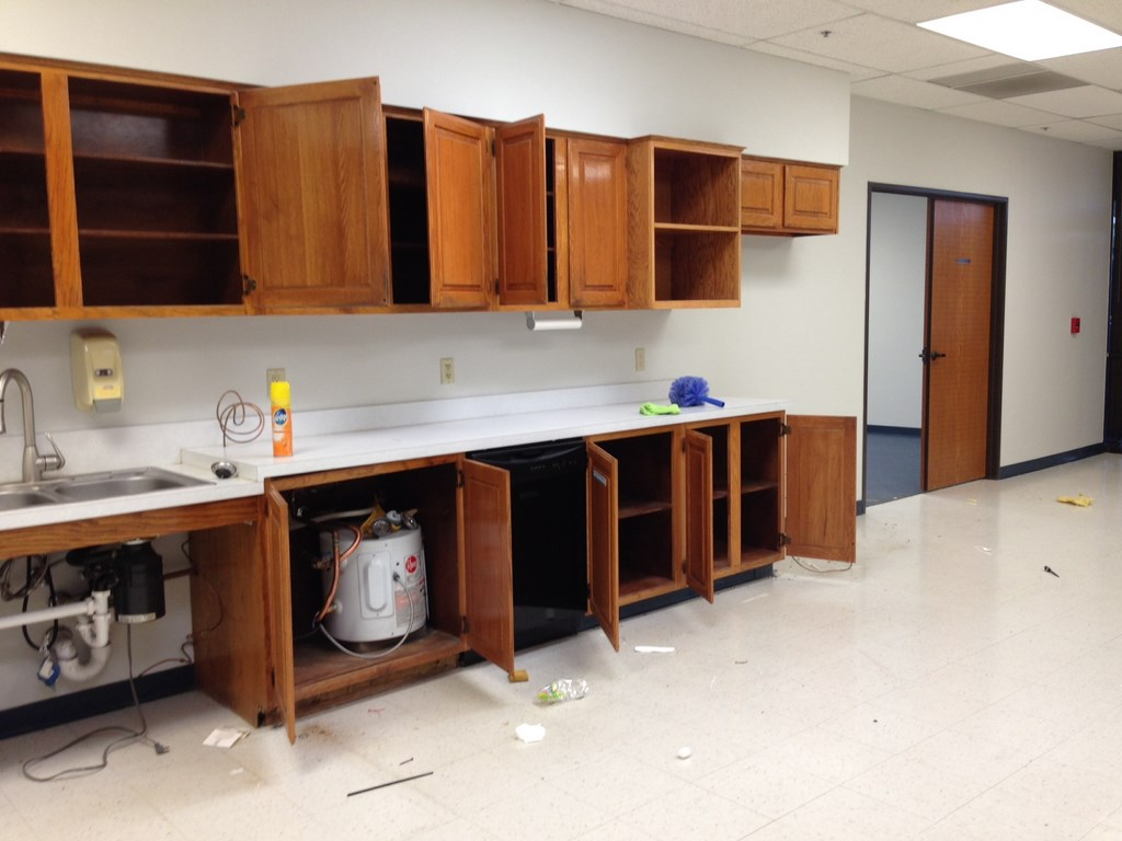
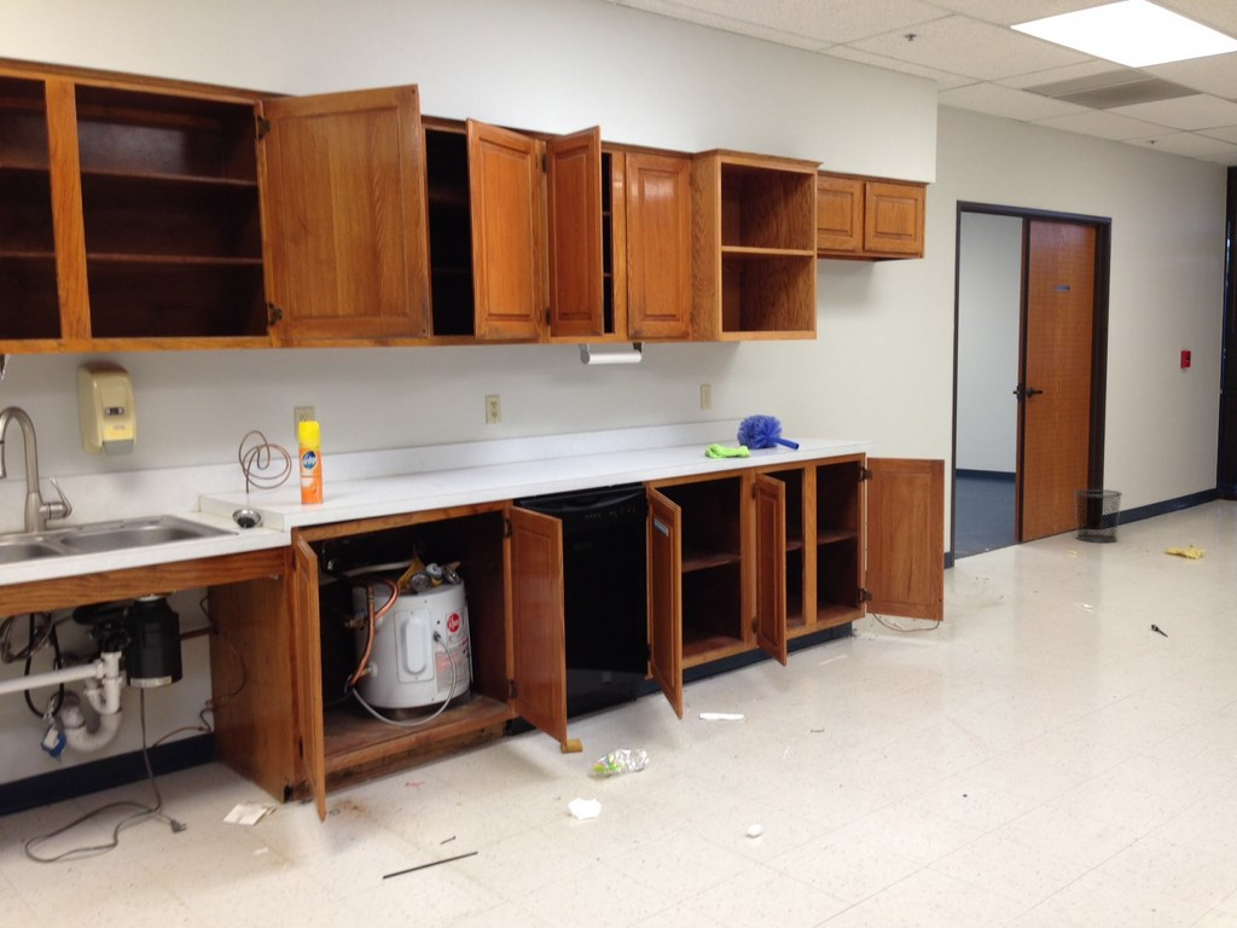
+ waste bin [1073,488,1123,544]
